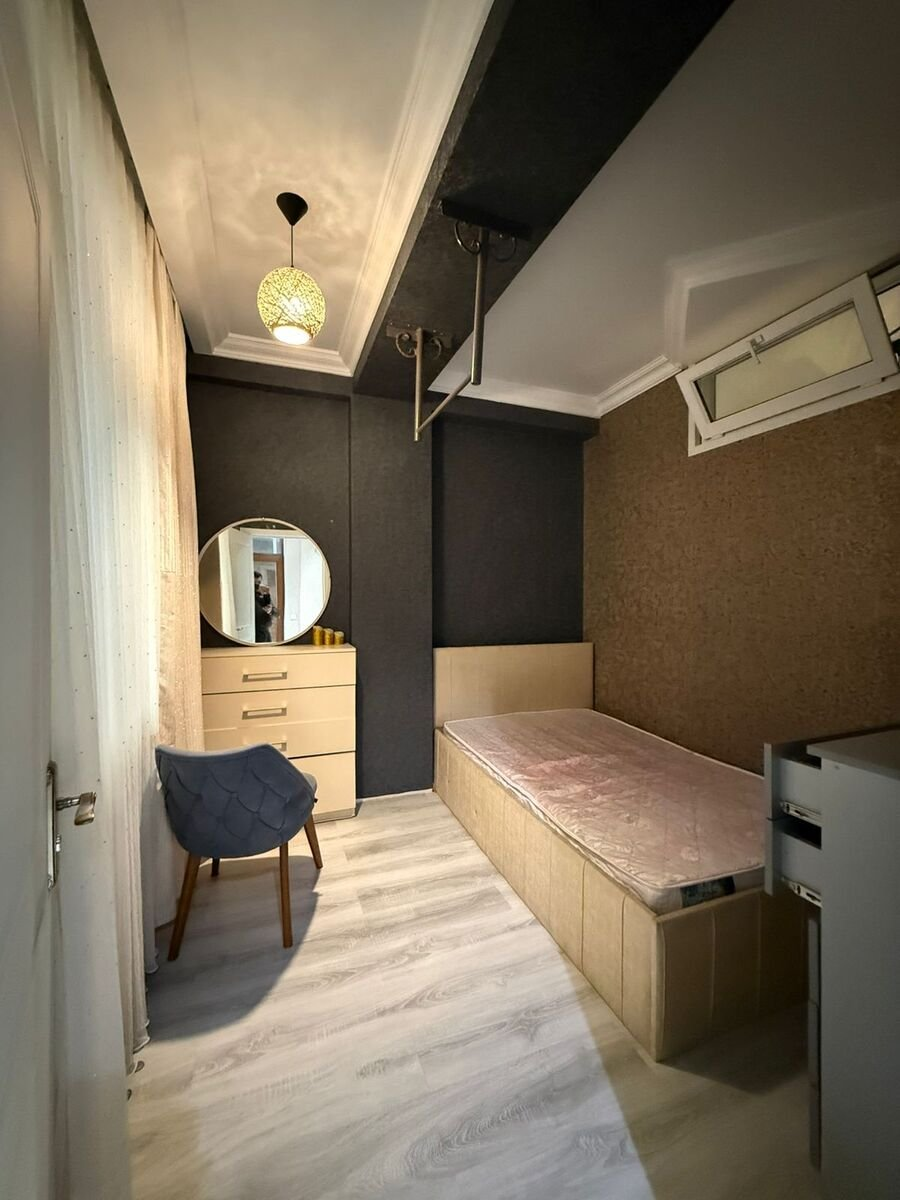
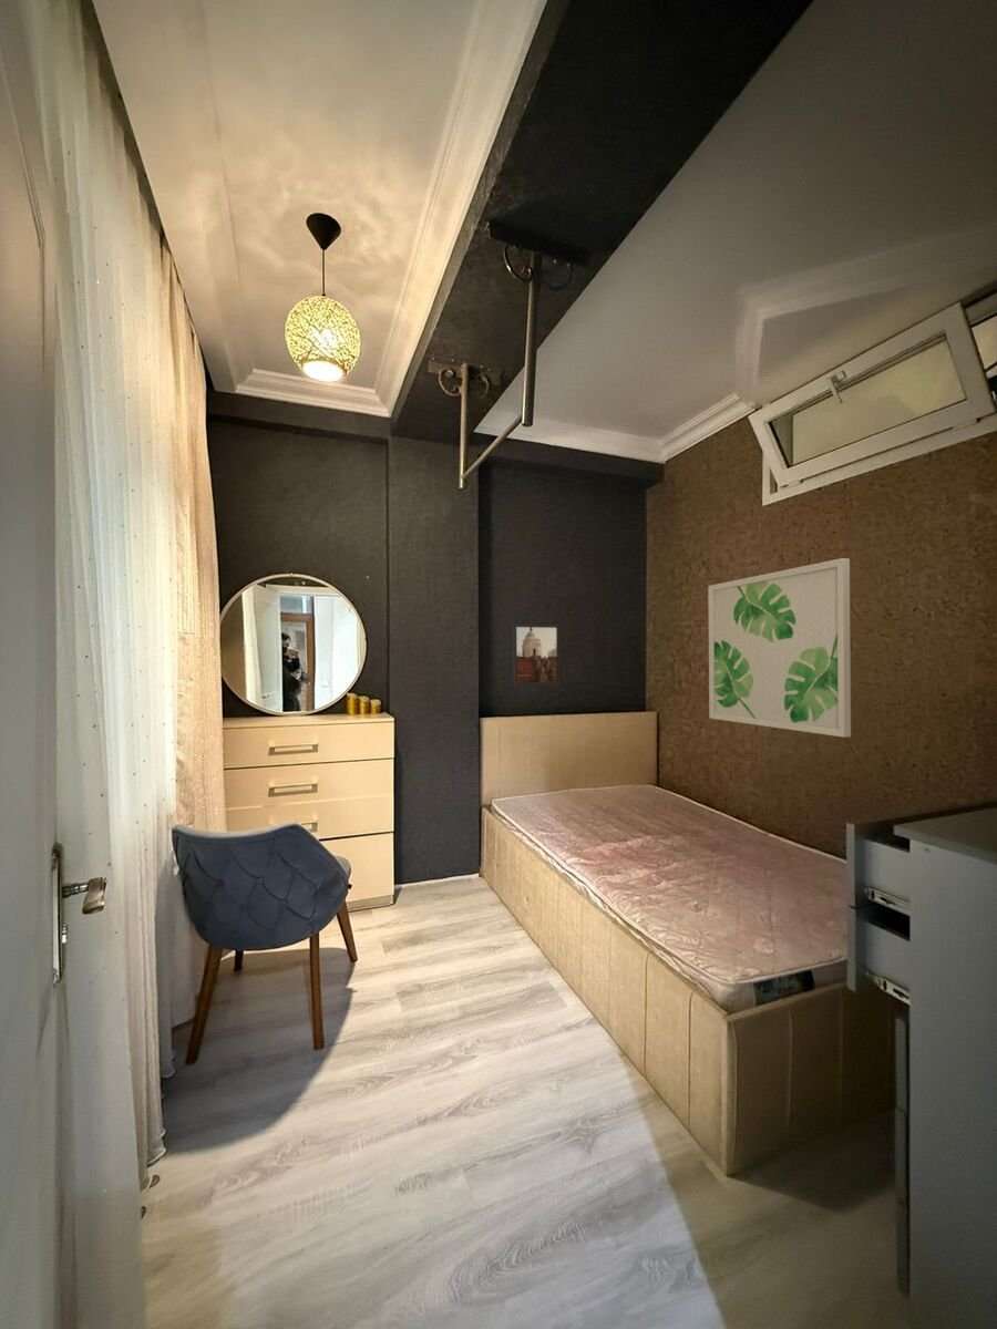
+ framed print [512,624,561,687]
+ wall art [707,557,852,739]
